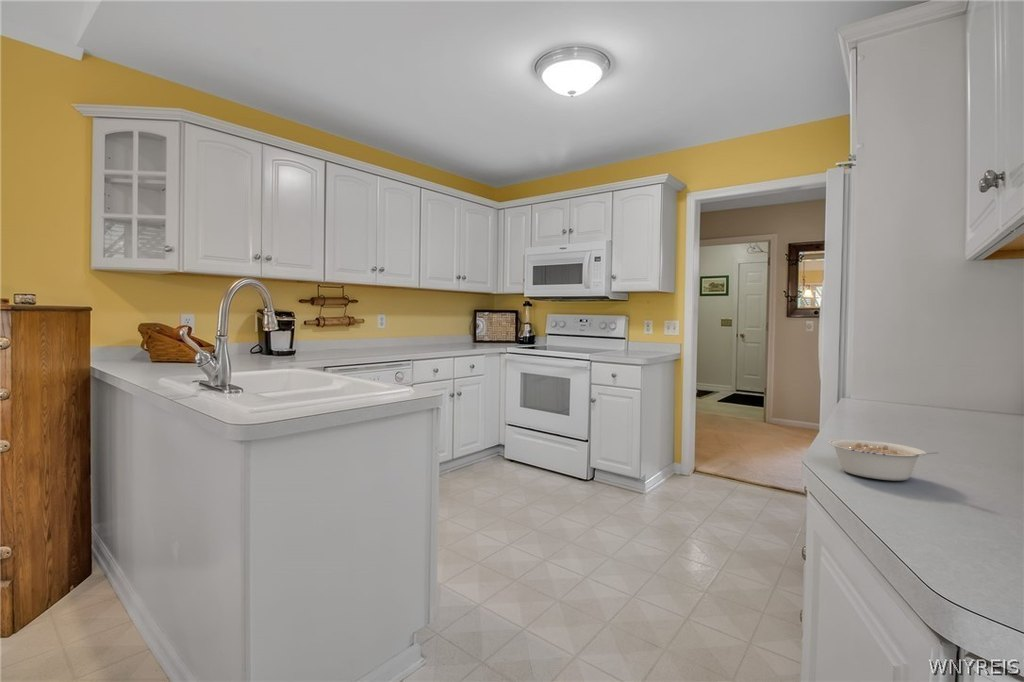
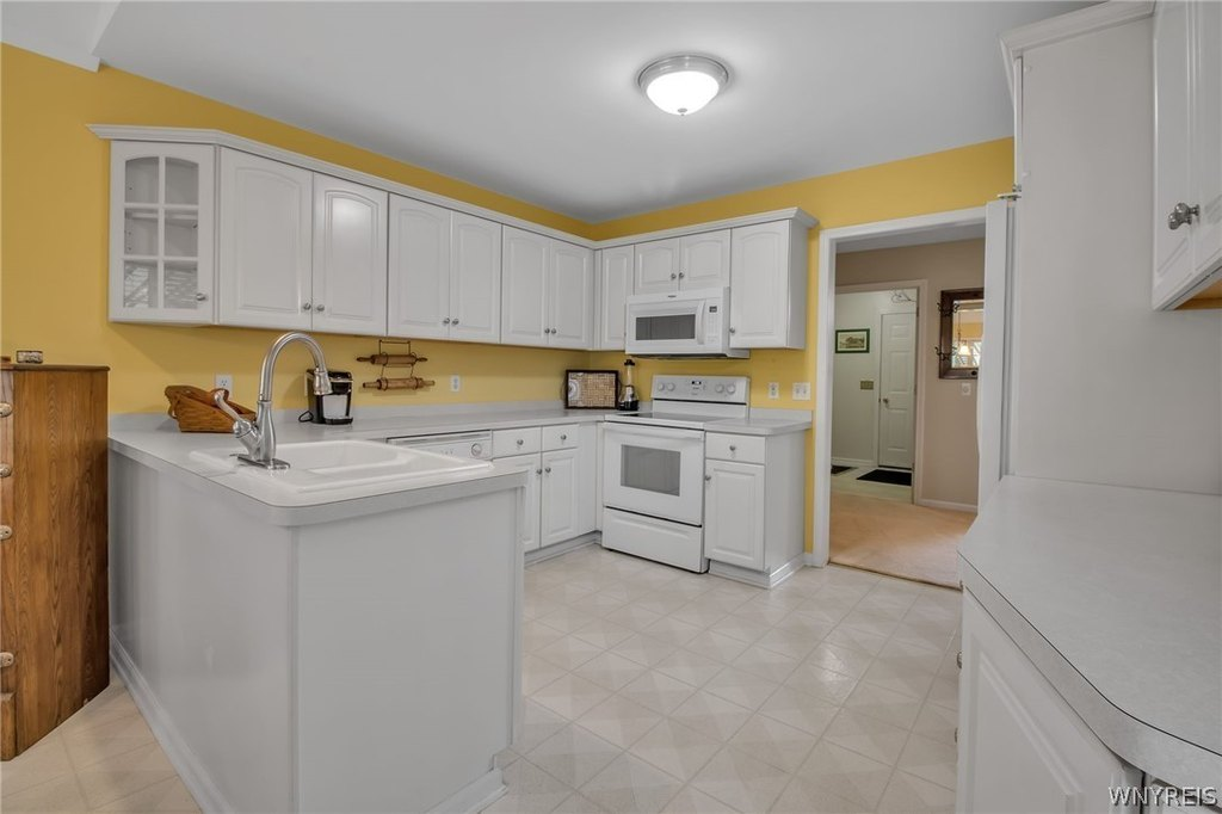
- legume [827,438,938,481]
